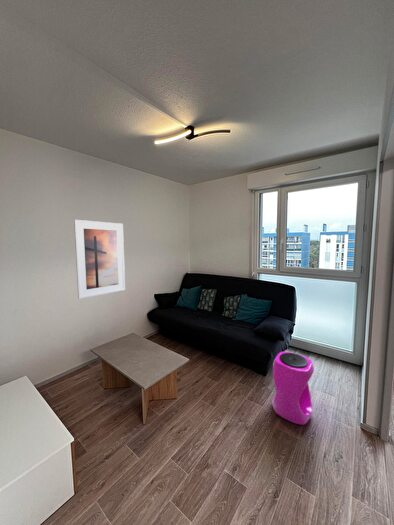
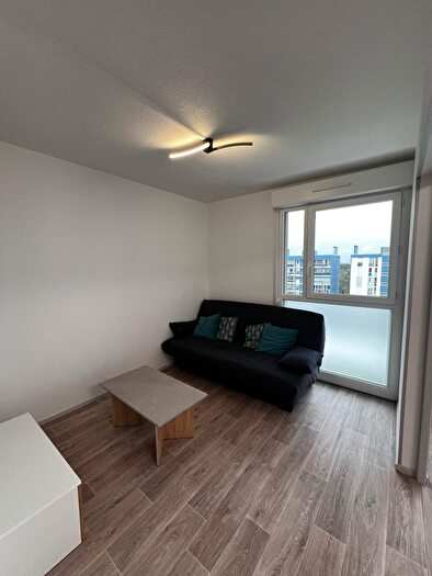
- stool [271,351,315,426]
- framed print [73,219,126,300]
